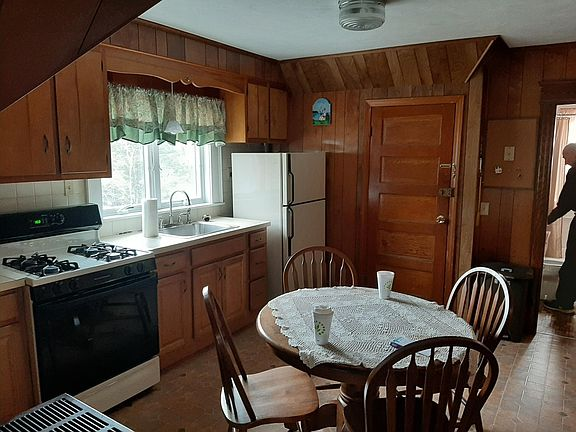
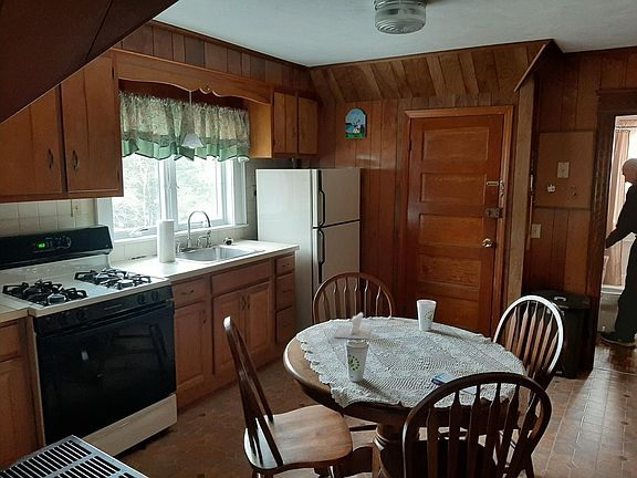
+ napkin holder [333,312,373,340]
